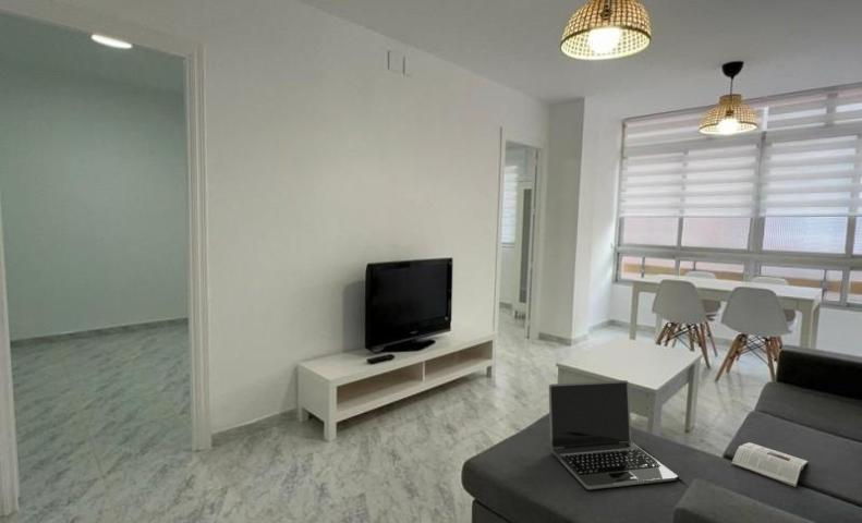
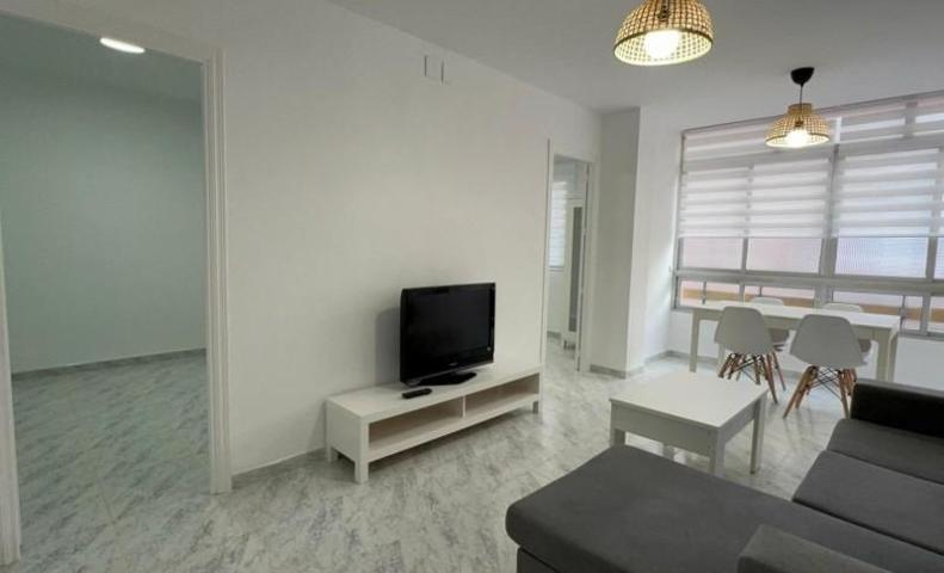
- magazine [730,441,809,488]
- laptop [548,379,679,490]
